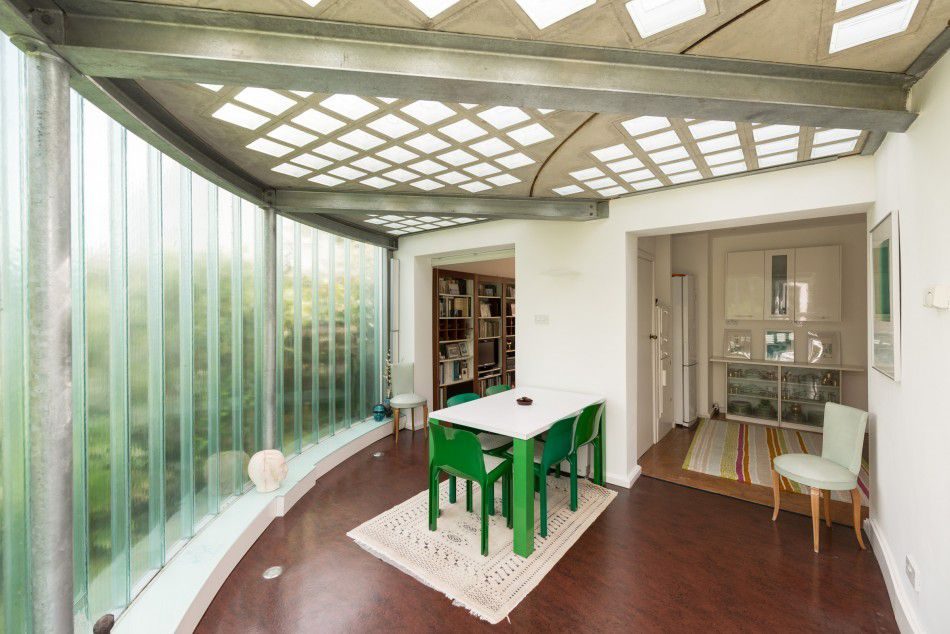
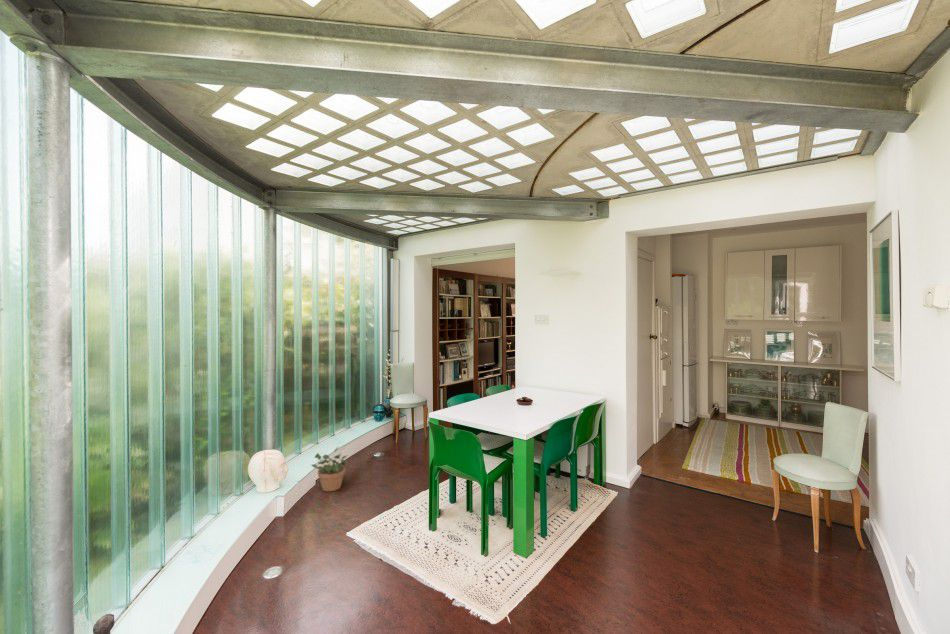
+ potted plant [311,446,350,492]
